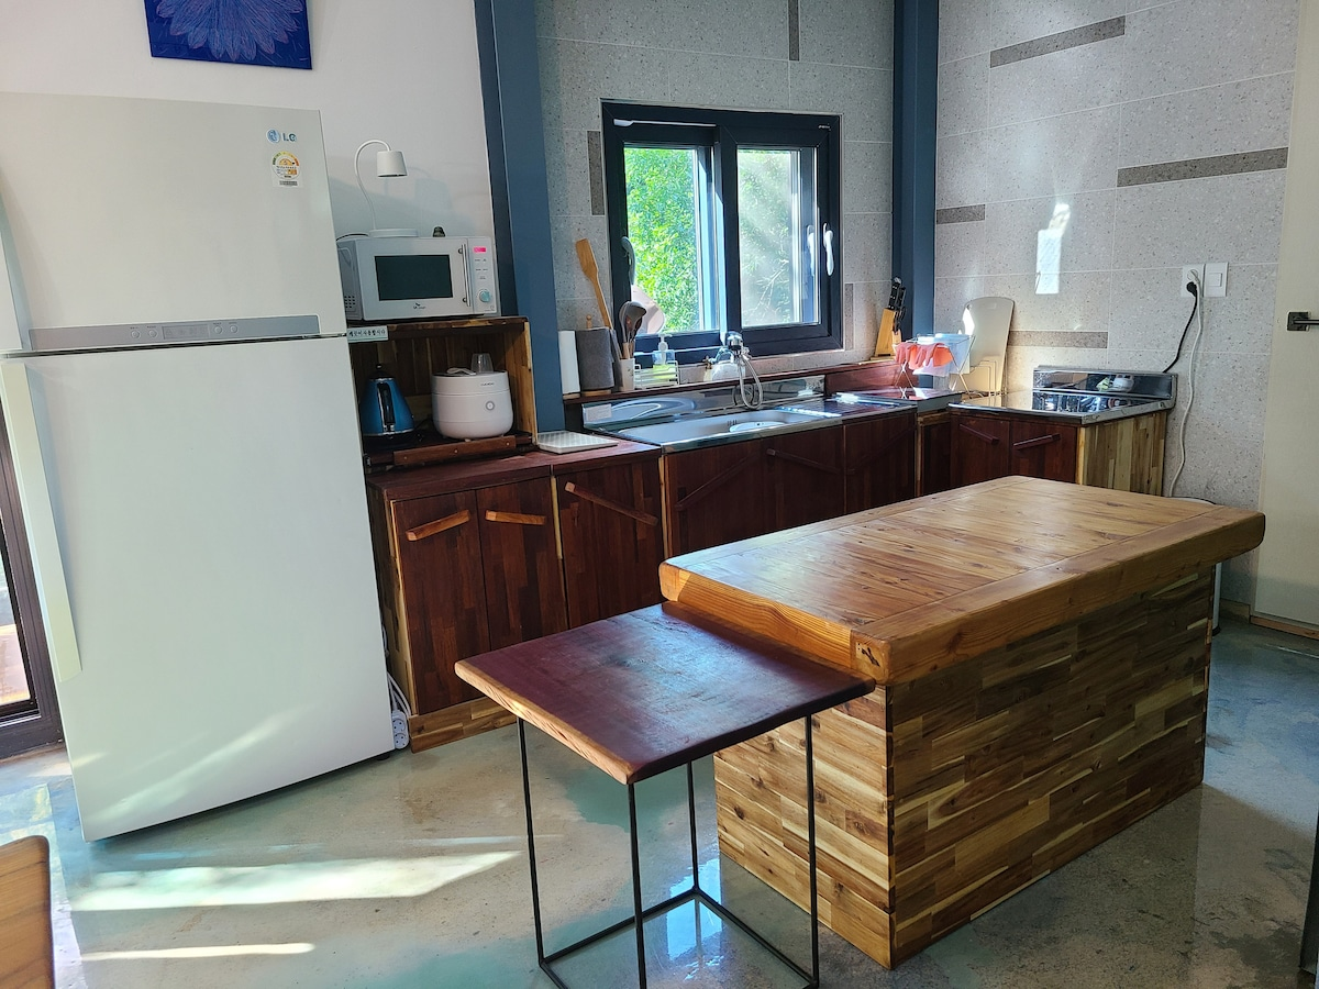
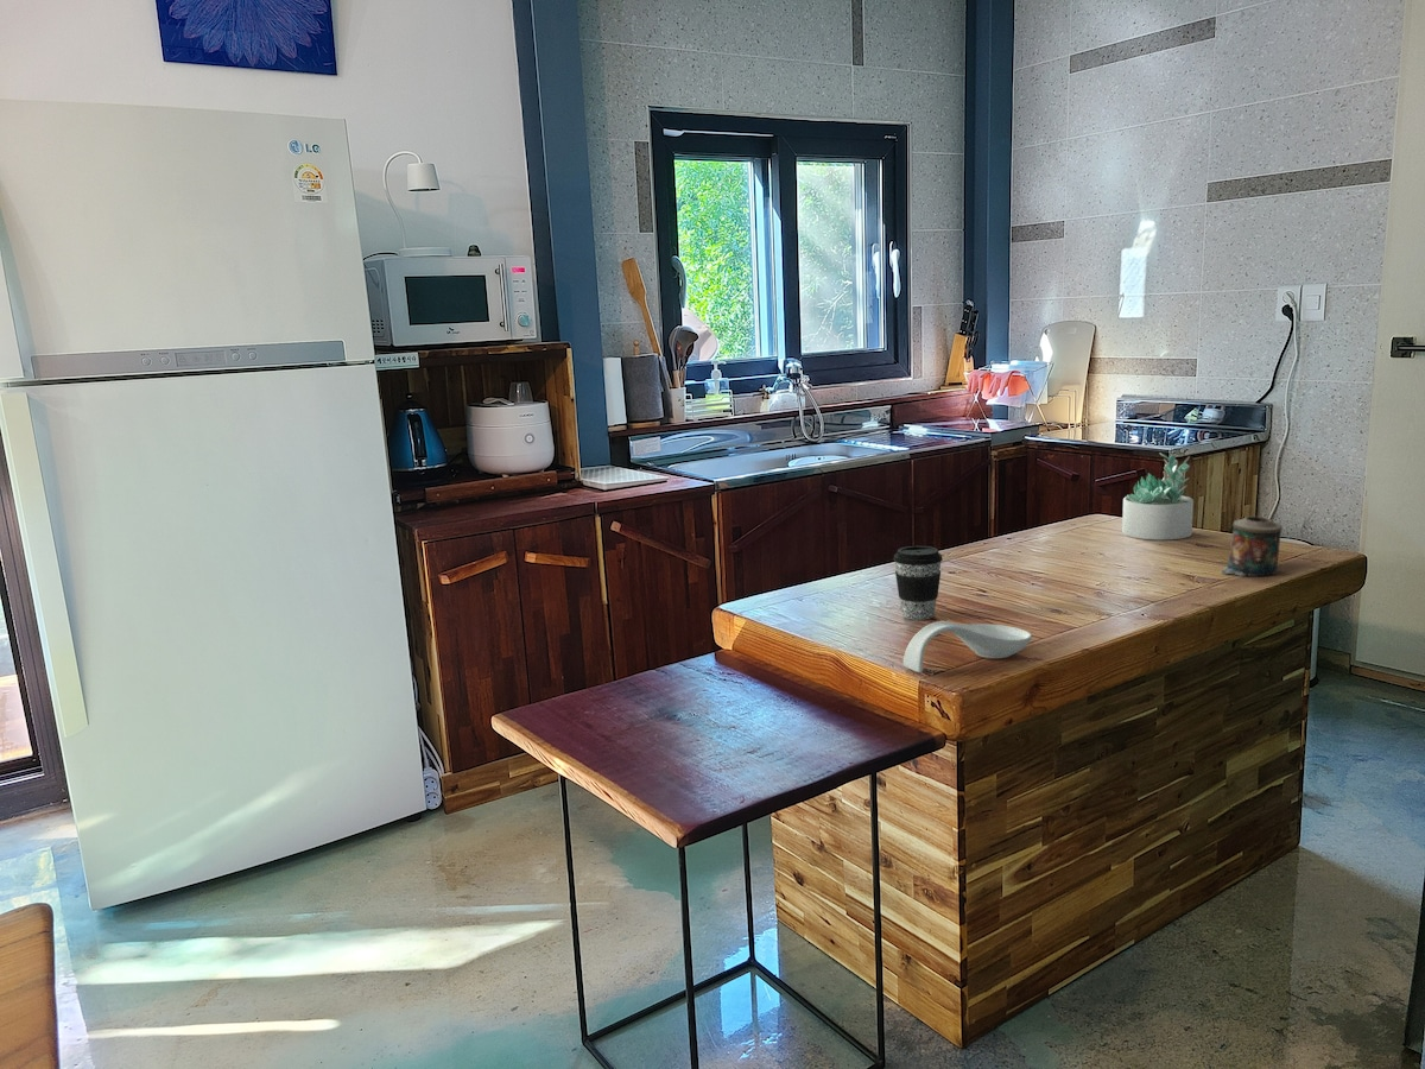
+ succulent plant [1121,451,1195,540]
+ coffee cup [893,545,944,621]
+ candle [1221,515,1284,577]
+ spoon rest [902,620,1033,673]
